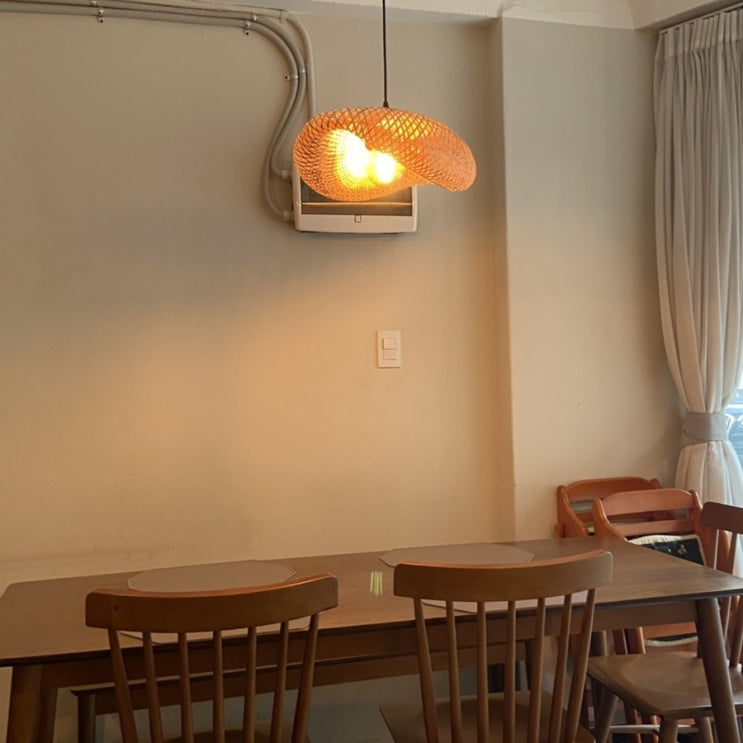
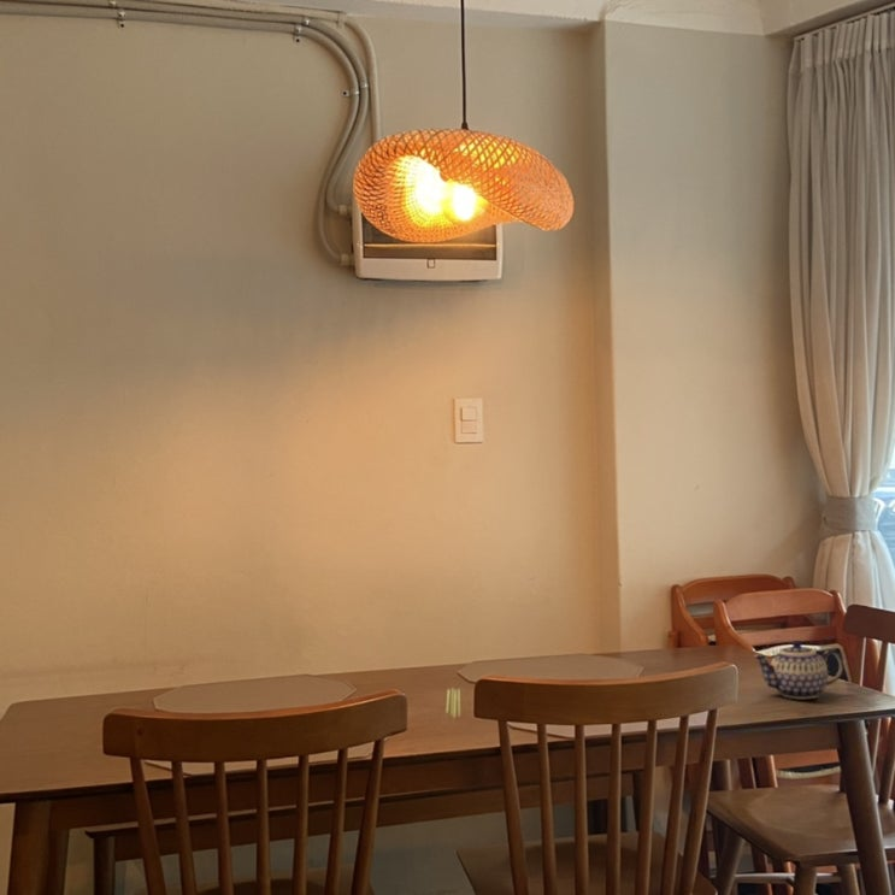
+ teapot [753,640,844,700]
